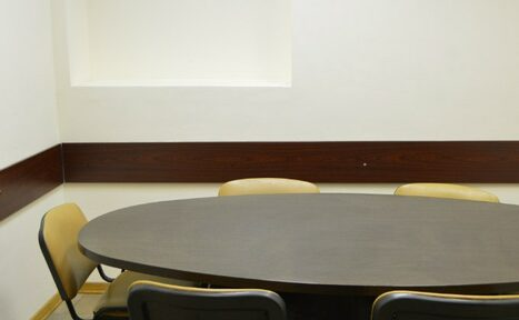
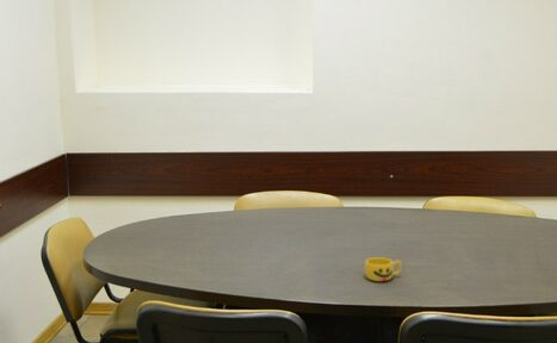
+ cup [364,256,403,282]
